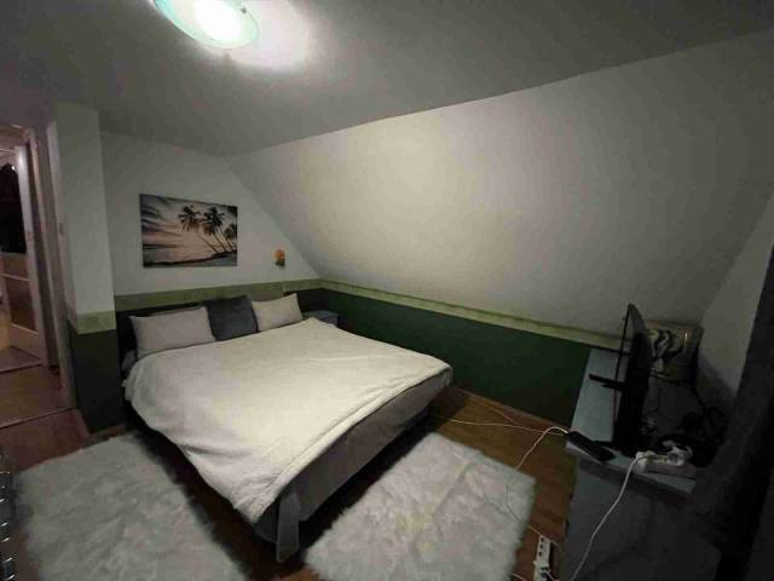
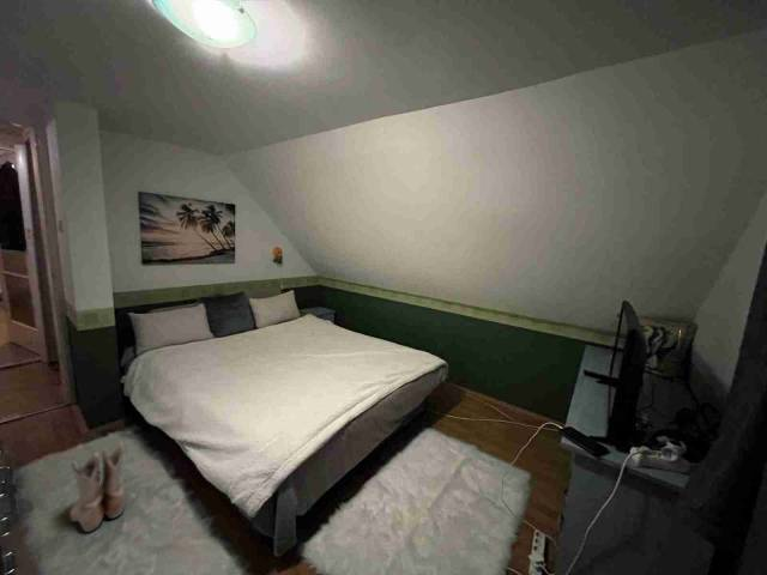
+ boots [68,442,127,533]
